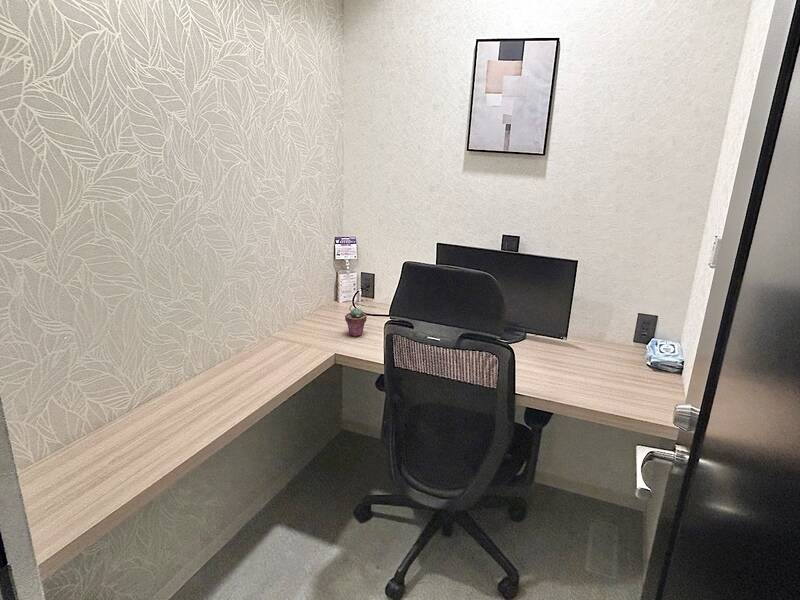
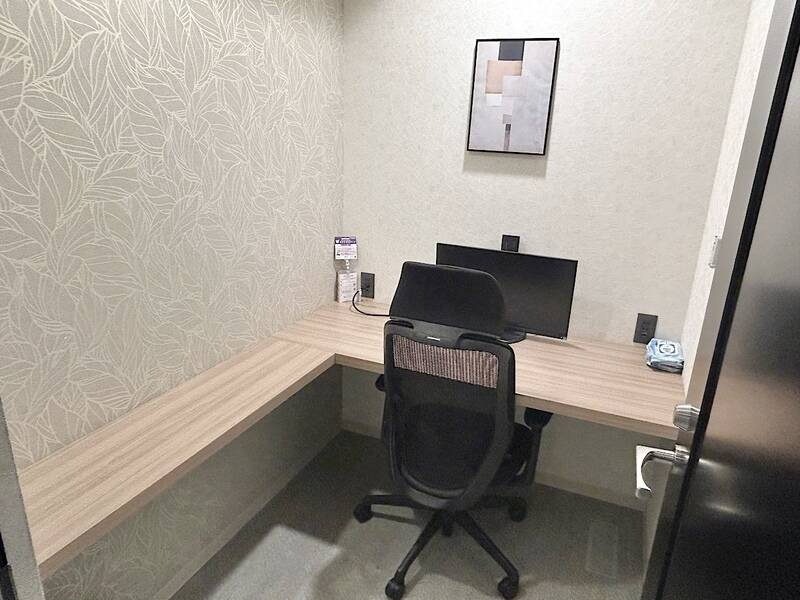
- potted succulent [344,307,368,337]
